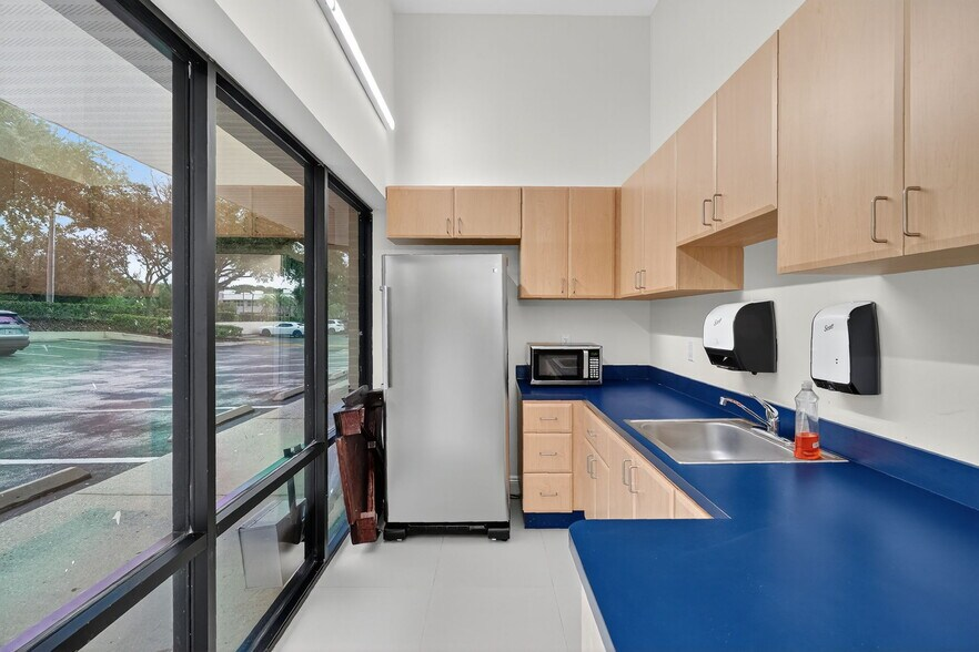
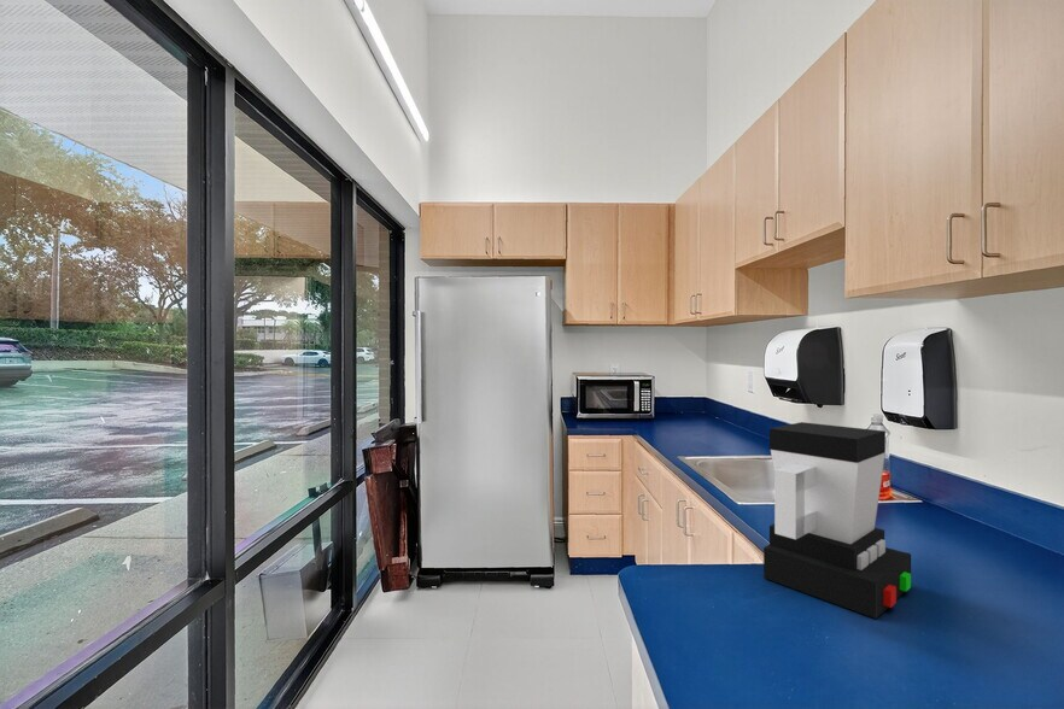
+ coffee maker [762,421,912,620]
